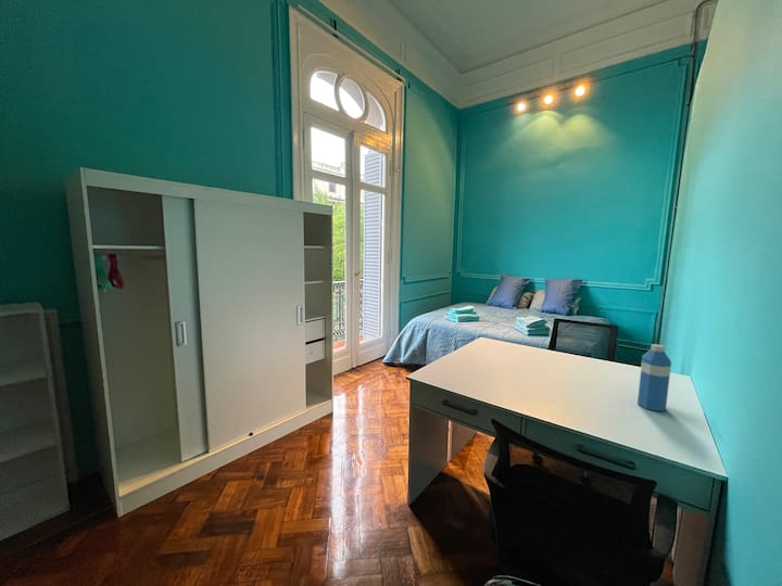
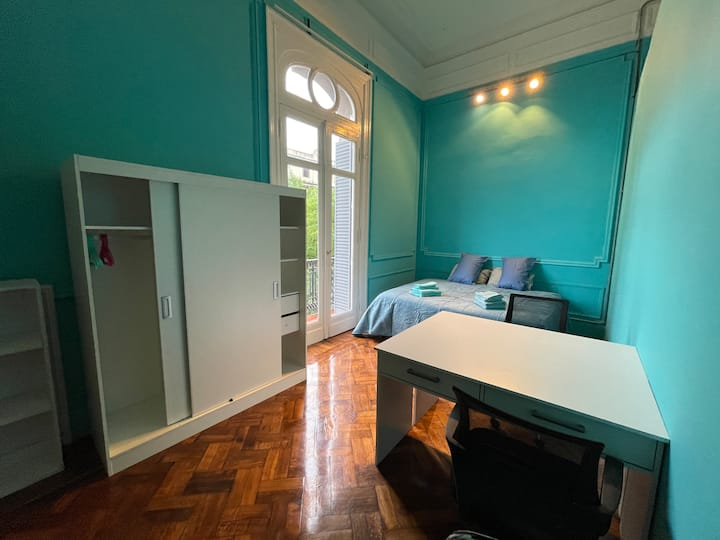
- water bottle [636,343,672,412]
